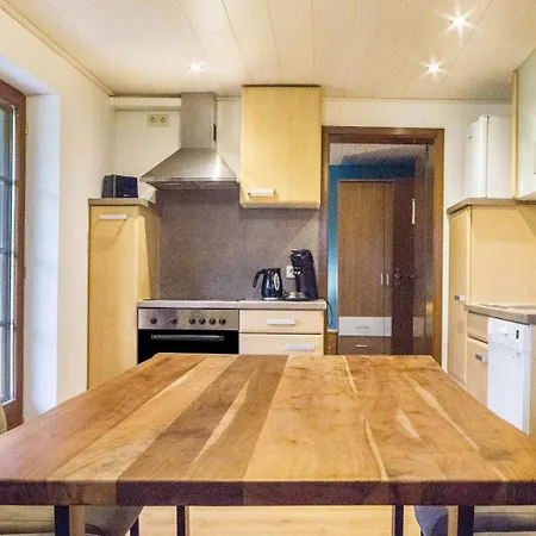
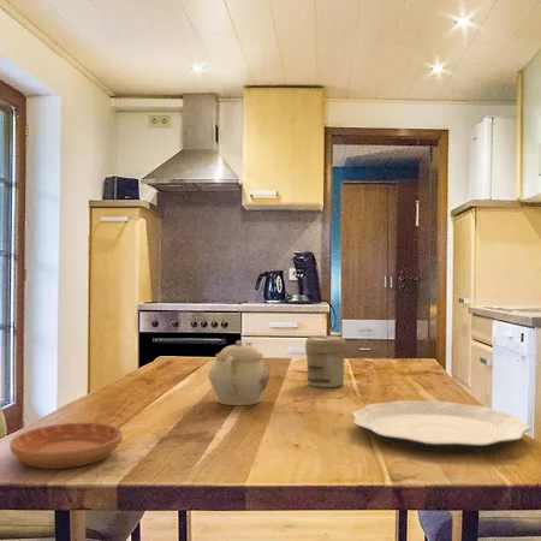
+ jar [304,334,347,388]
+ teapot [208,339,270,406]
+ saucer [8,422,124,470]
+ plate [350,399,531,453]
